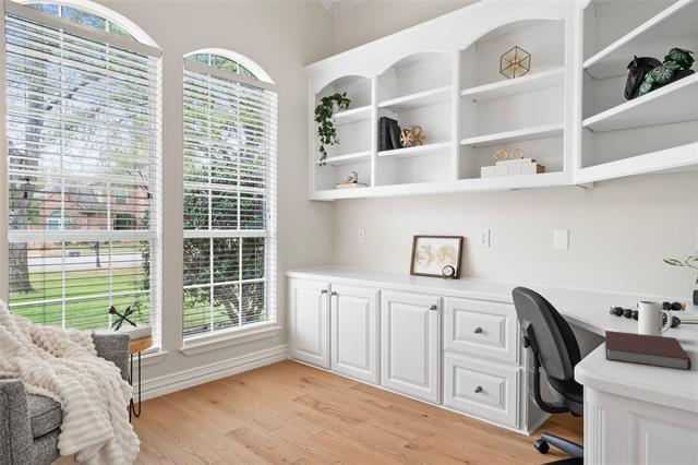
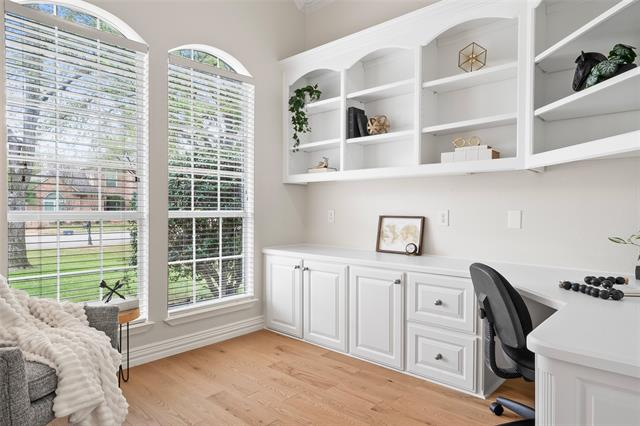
- mug [637,300,673,336]
- notebook [604,330,693,371]
